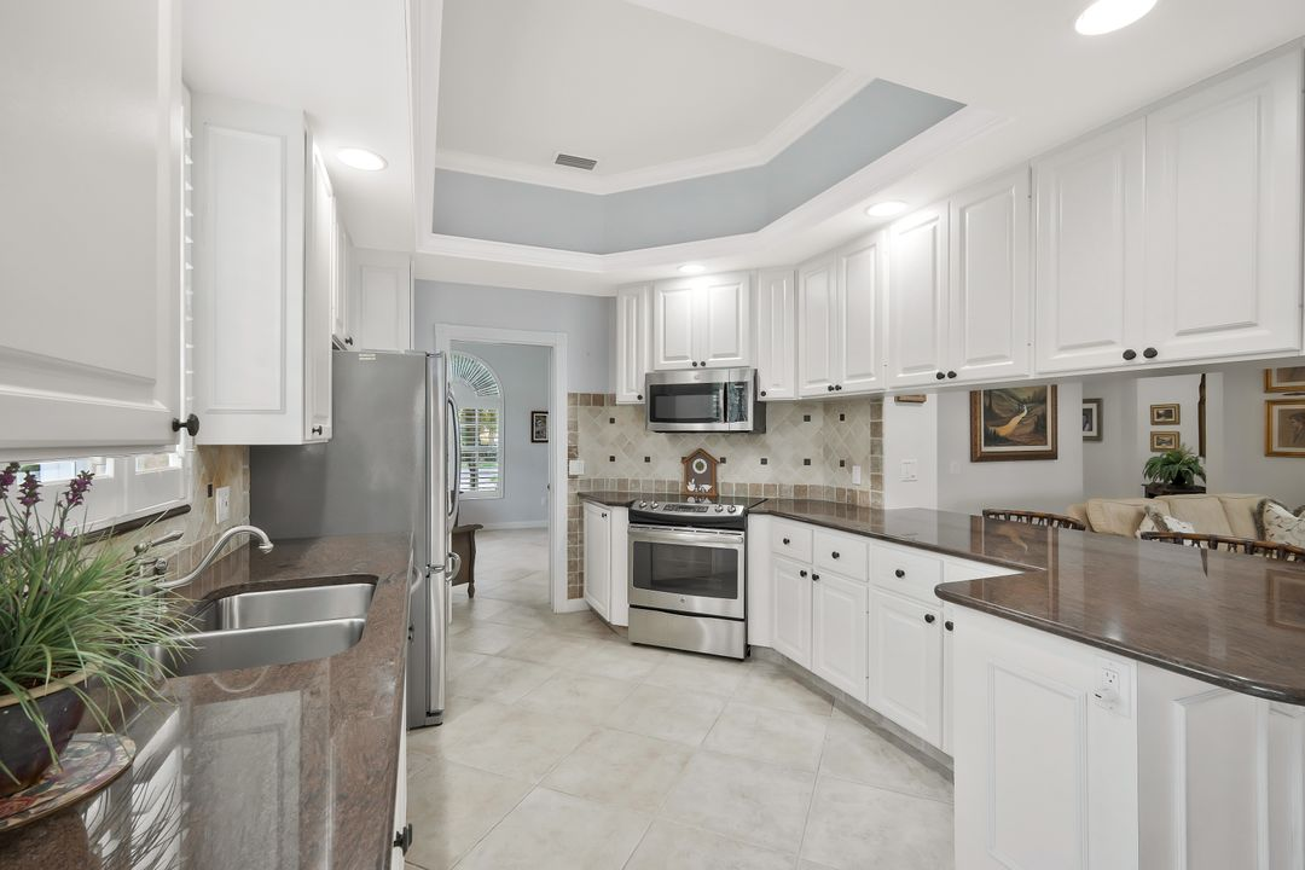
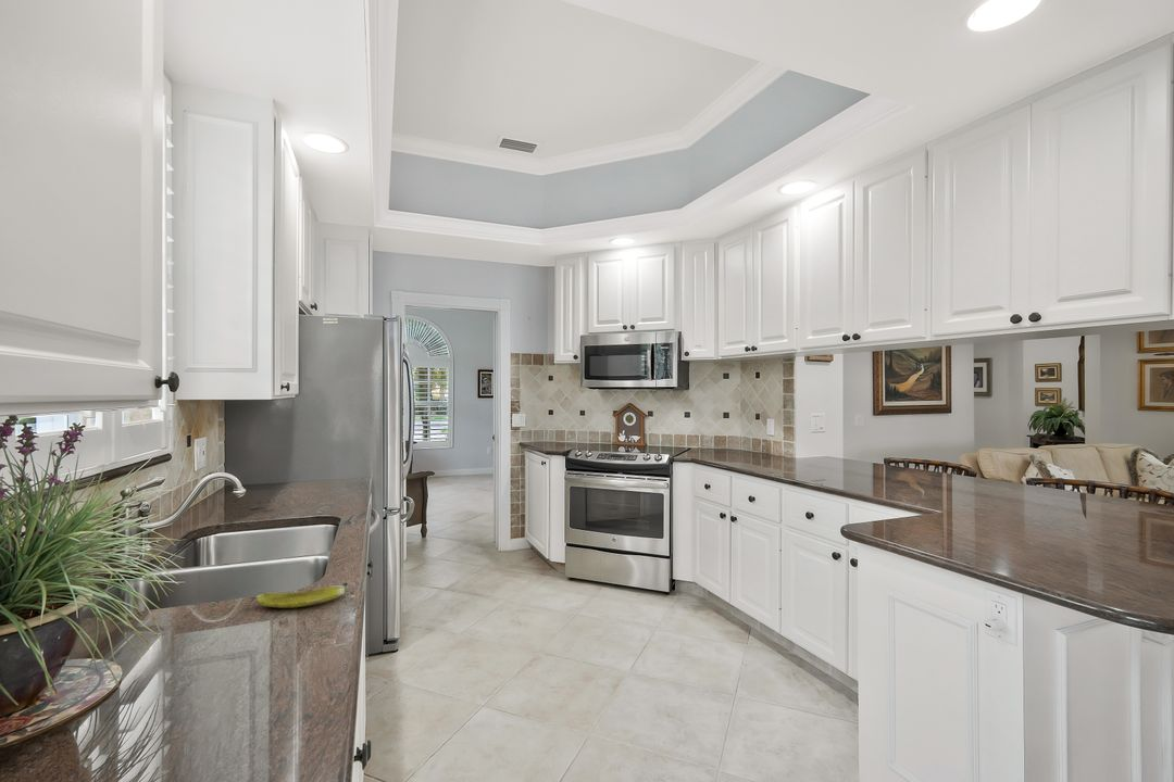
+ banana [255,582,348,609]
